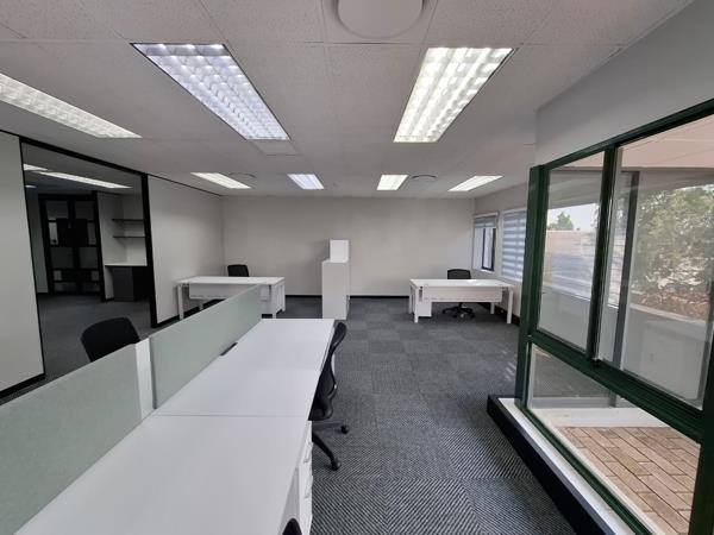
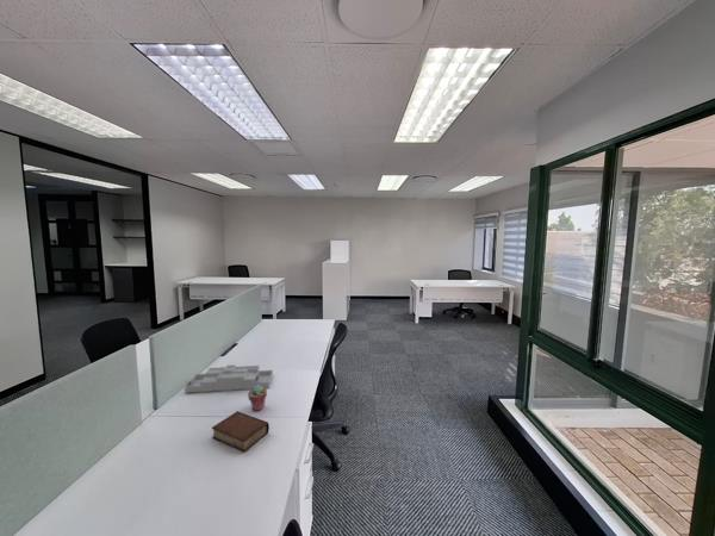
+ desk organizer [184,363,274,394]
+ book [211,410,271,453]
+ potted succulent [247,386,268,412]
